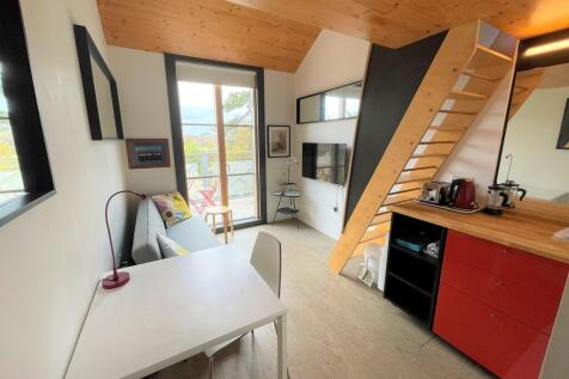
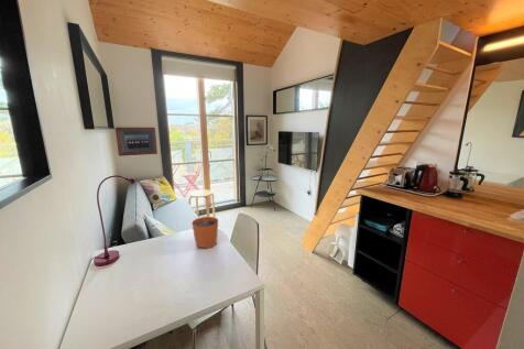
+ plant pot [190,210,219,250]
